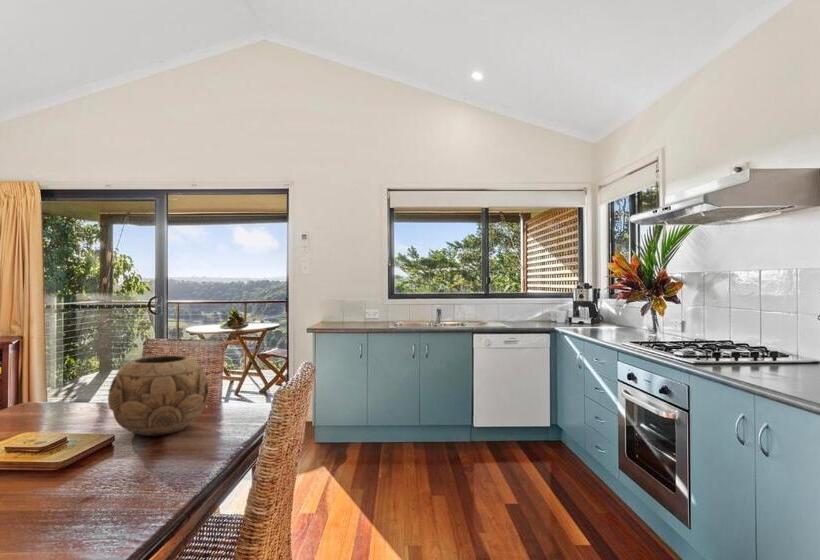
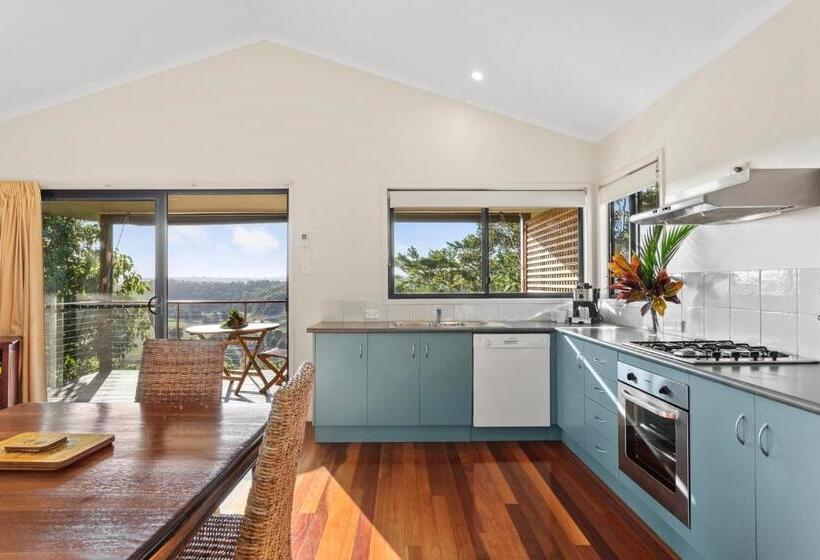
- decorative bowl [107,355,210,437]
